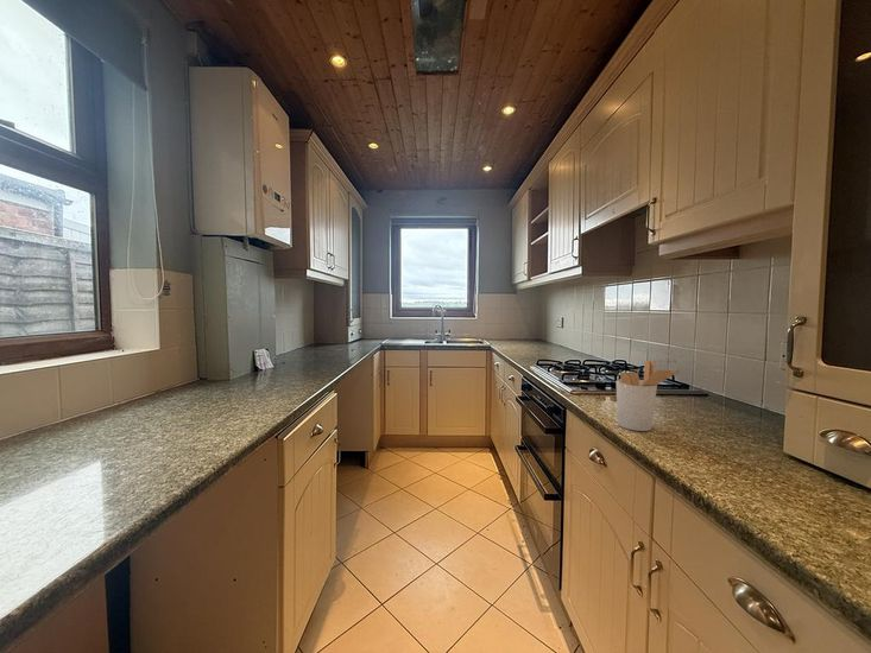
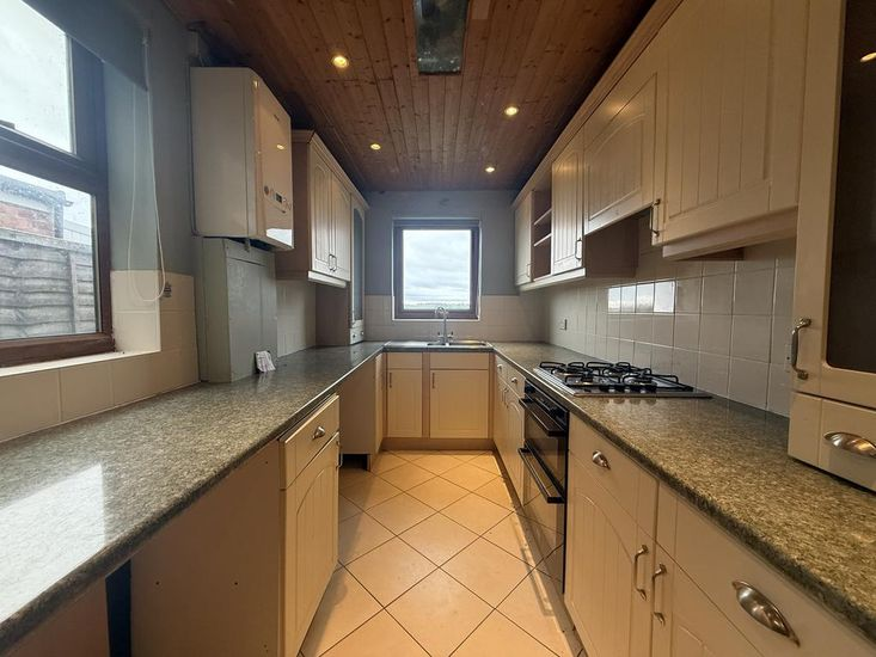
- utensil holder [616,359,681,432]
